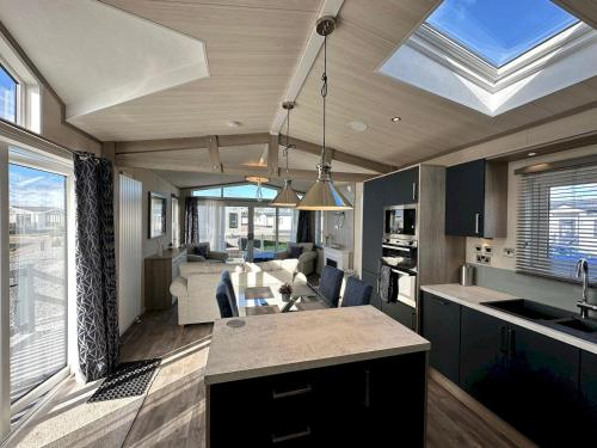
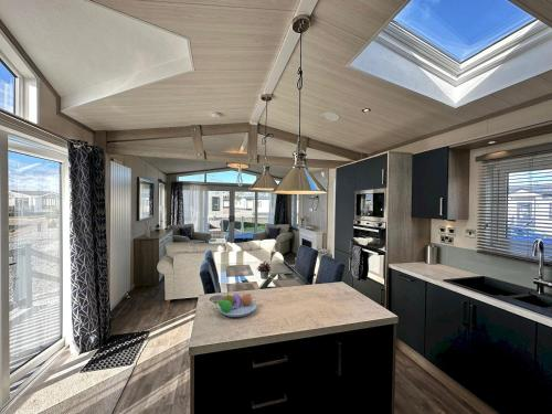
+ fruit bowl [213,291,257,318]
